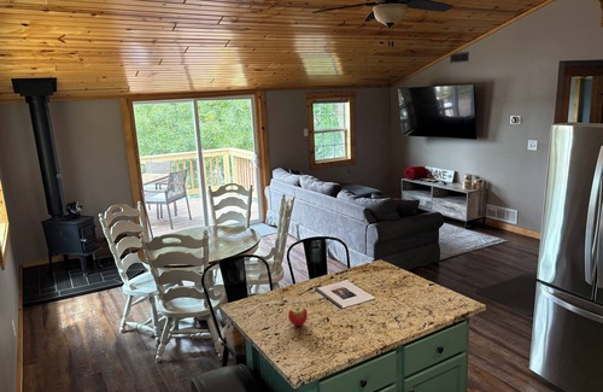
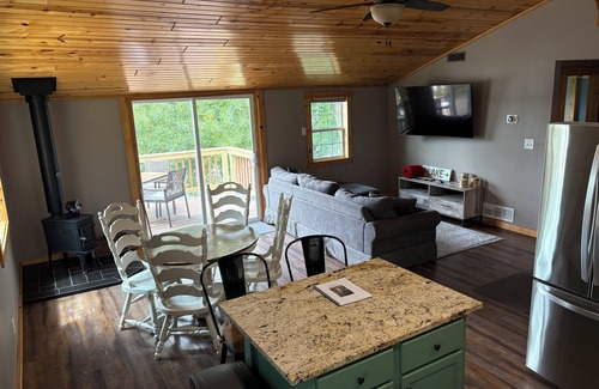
- apple [287,304,309,327]
